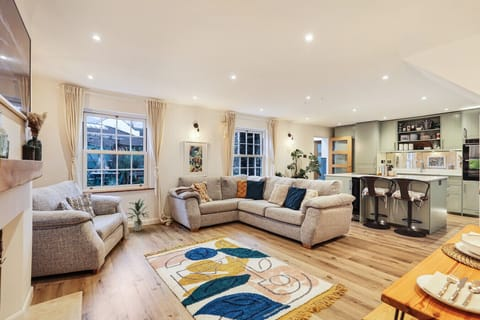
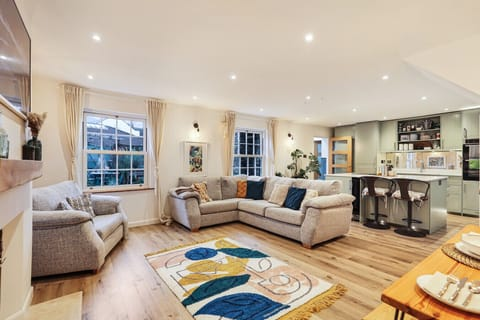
- indoor plant [125,197,150,232]
